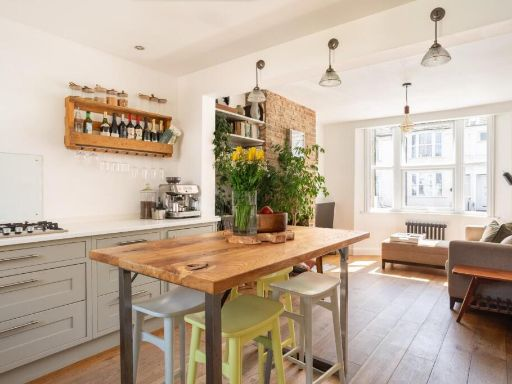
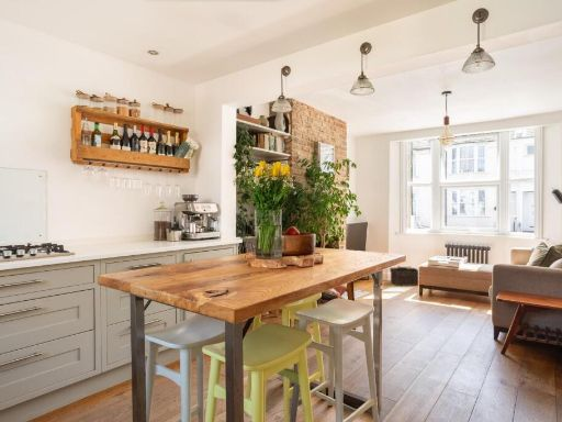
+ basket [389,265,419,287]
